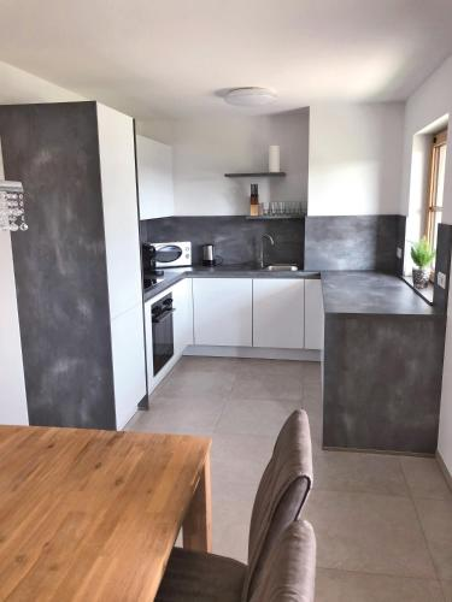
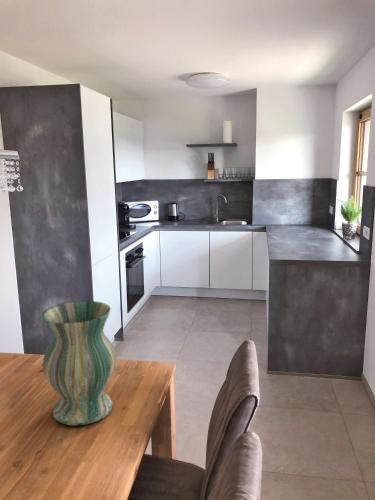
+ vase [41,300,117,426]
